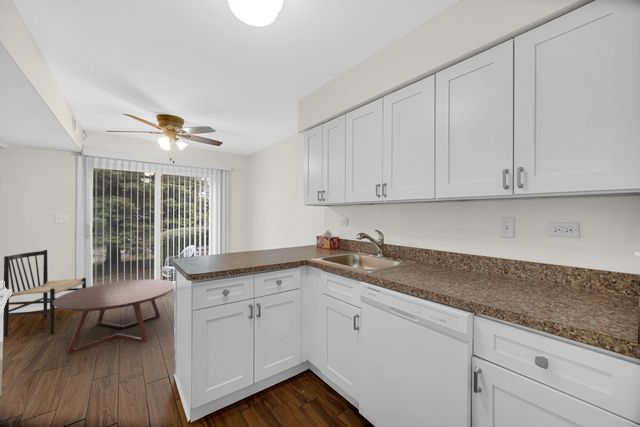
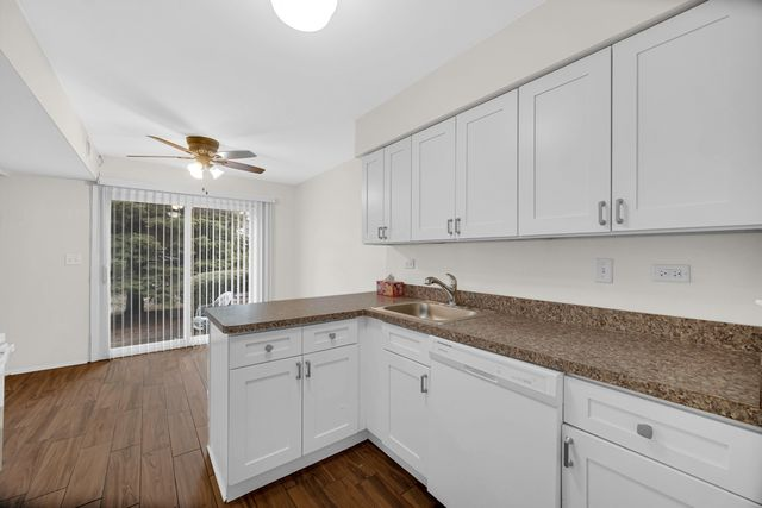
- coffee table [53,278,176,355]
- chair [3,249,87,338]
